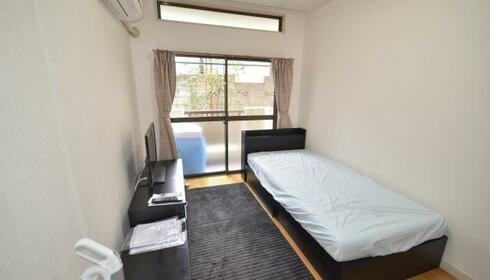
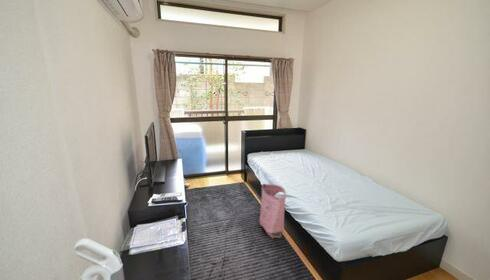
+ bag [259,183,287,240]
